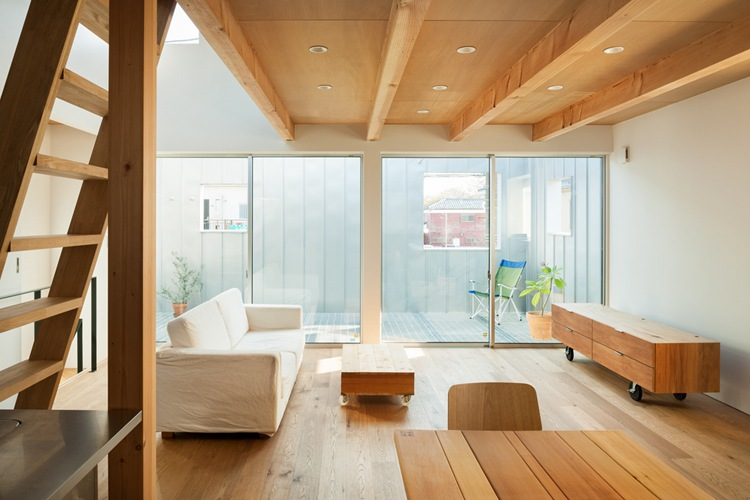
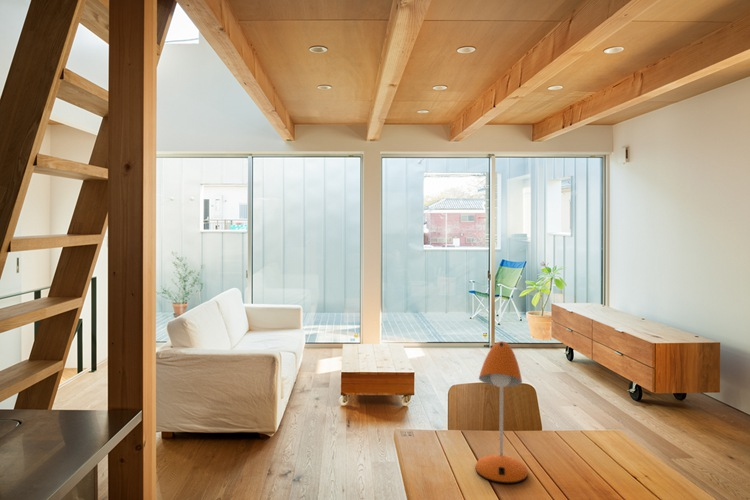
+ desk lamp [475,340,529,485]
